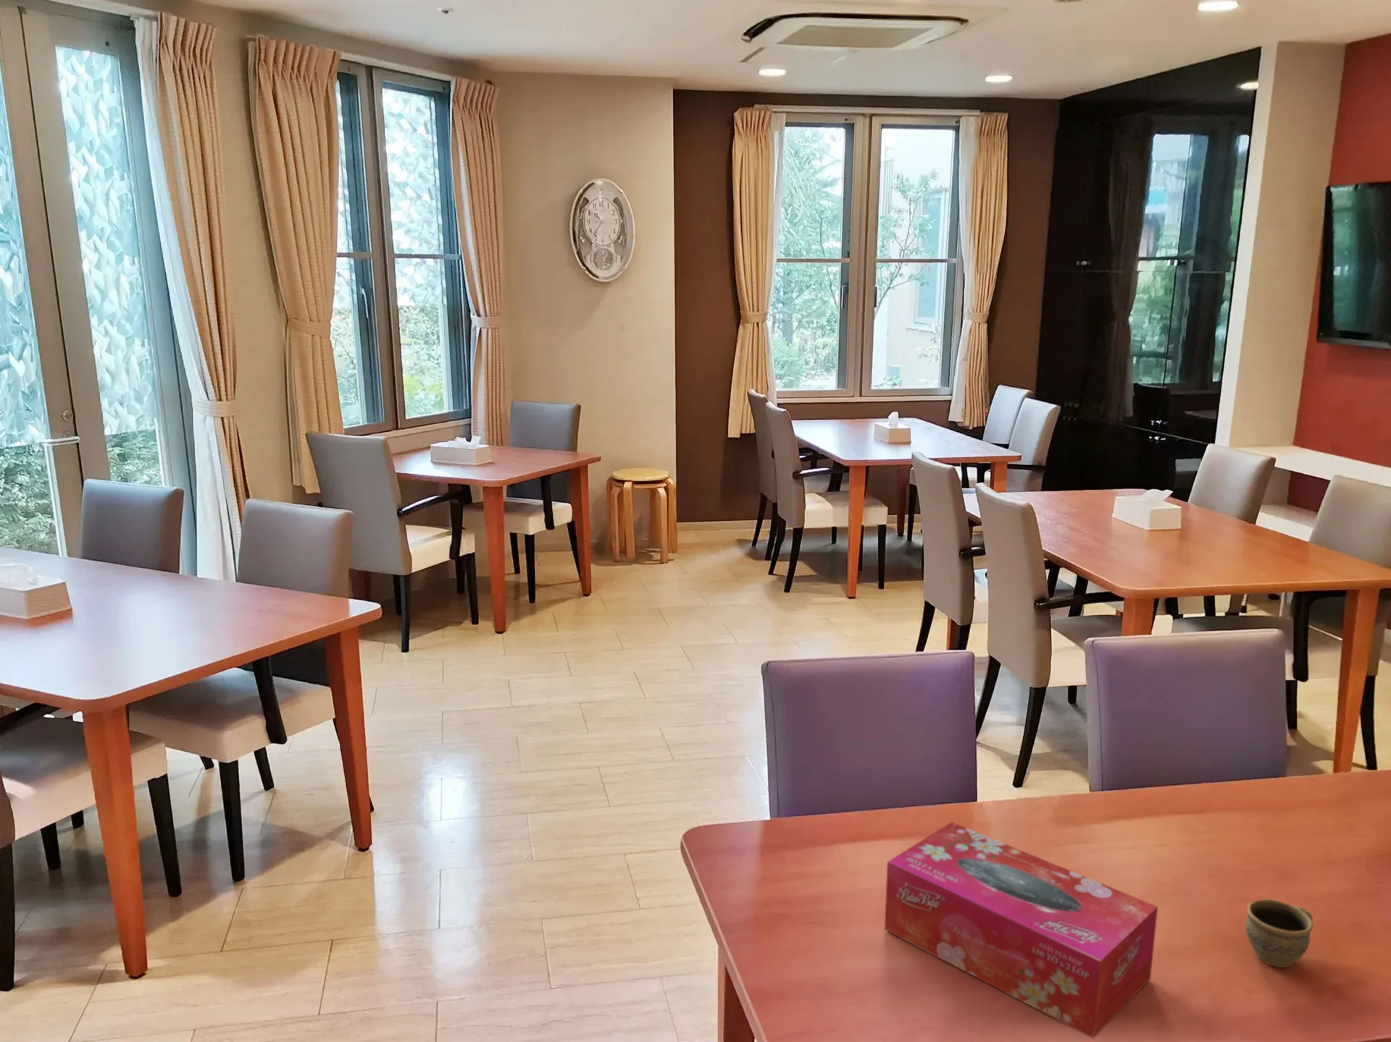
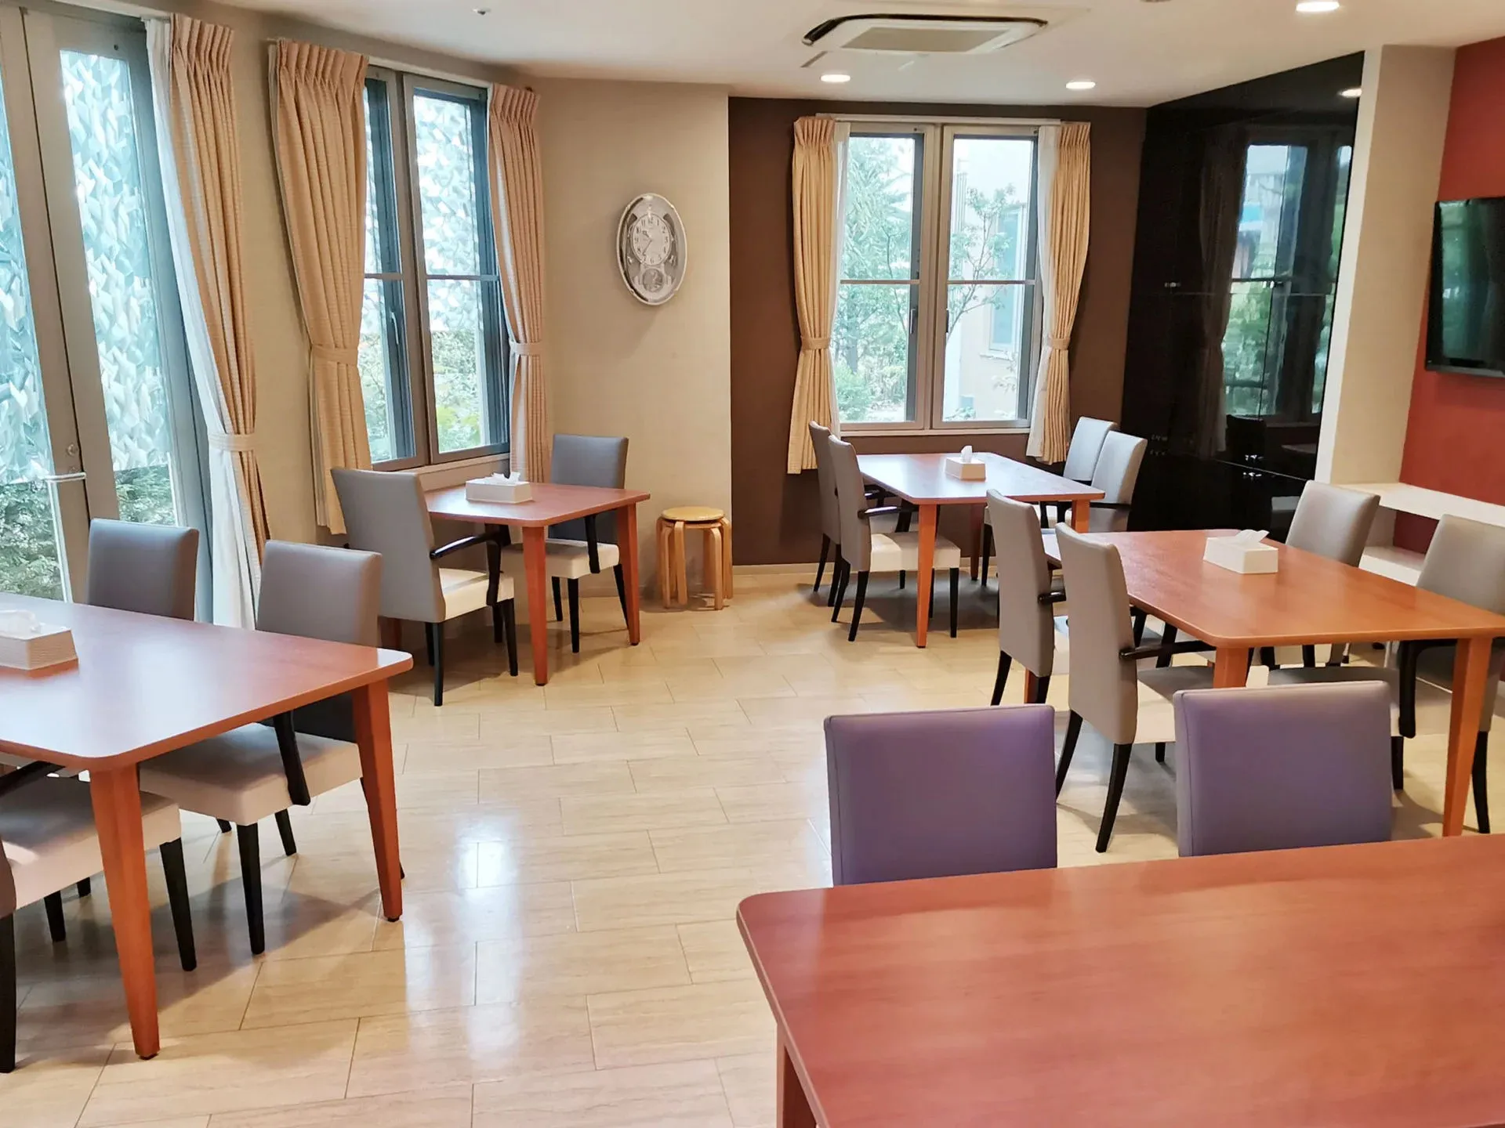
- tissue box [884,821,1159,1039]
- cup [1245,899,1313,969]
